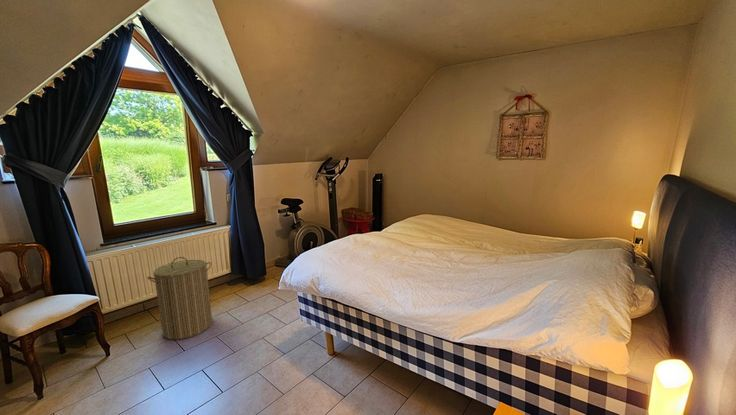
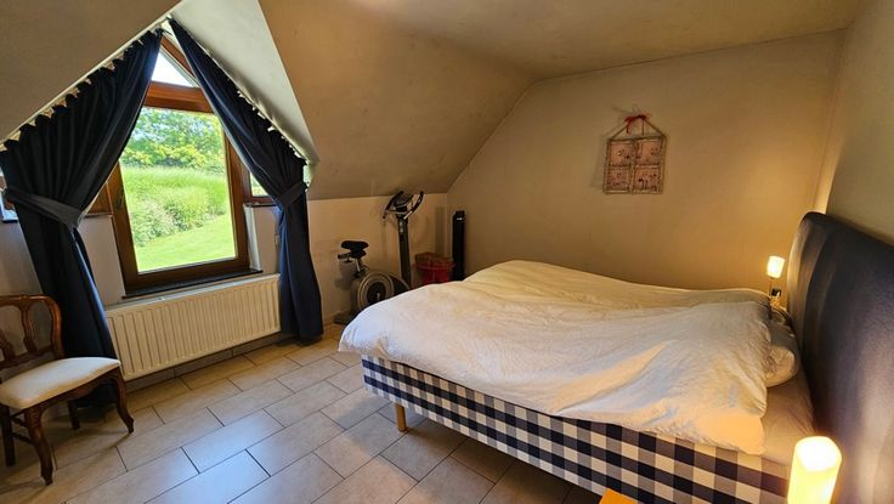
- laundry hamper [146,256,213,340]
